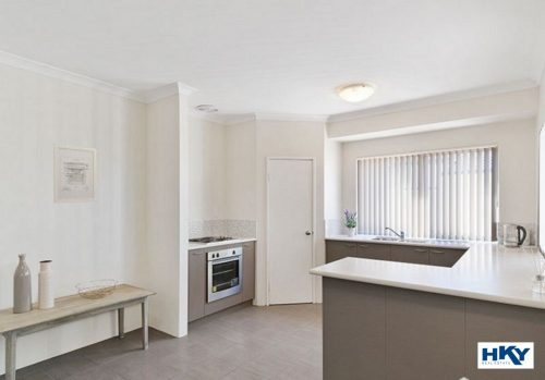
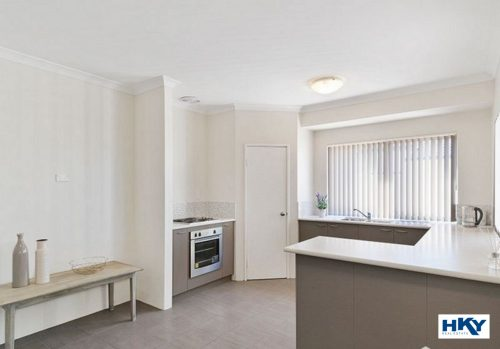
- wall art [52,143,98,204]
